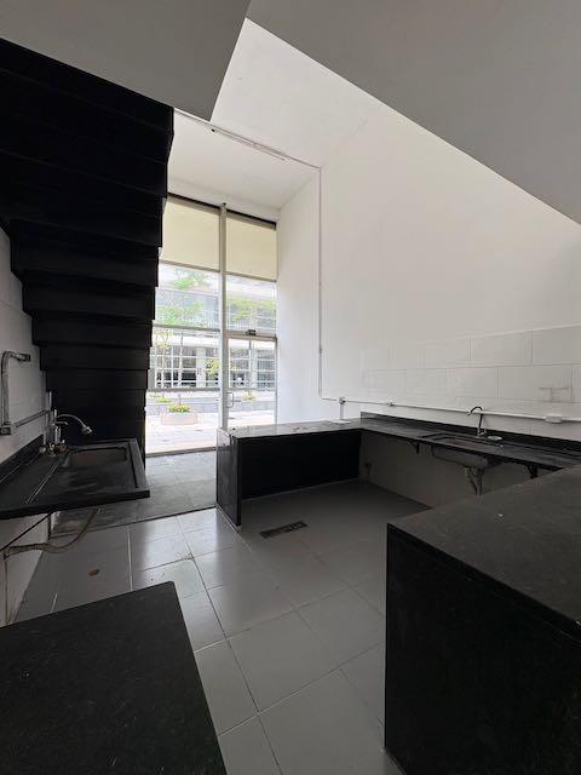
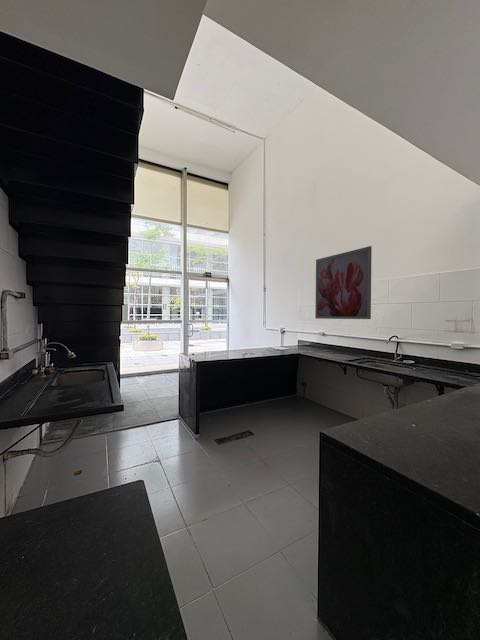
+ wall art [314,245,373,320]
